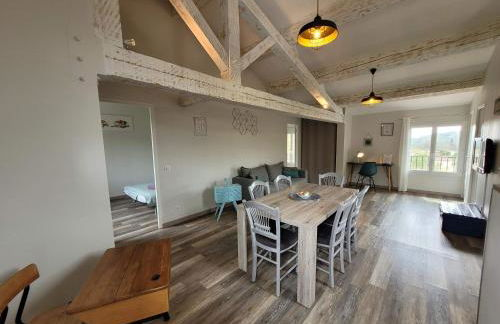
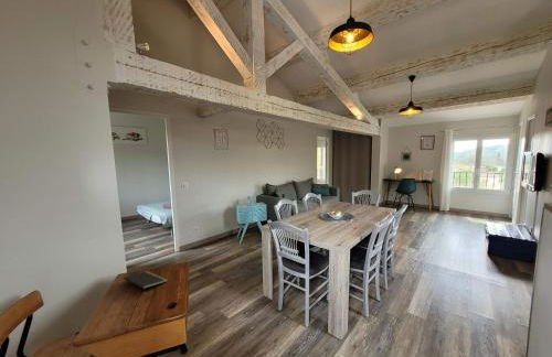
+ notepad [123,270,169,291]
